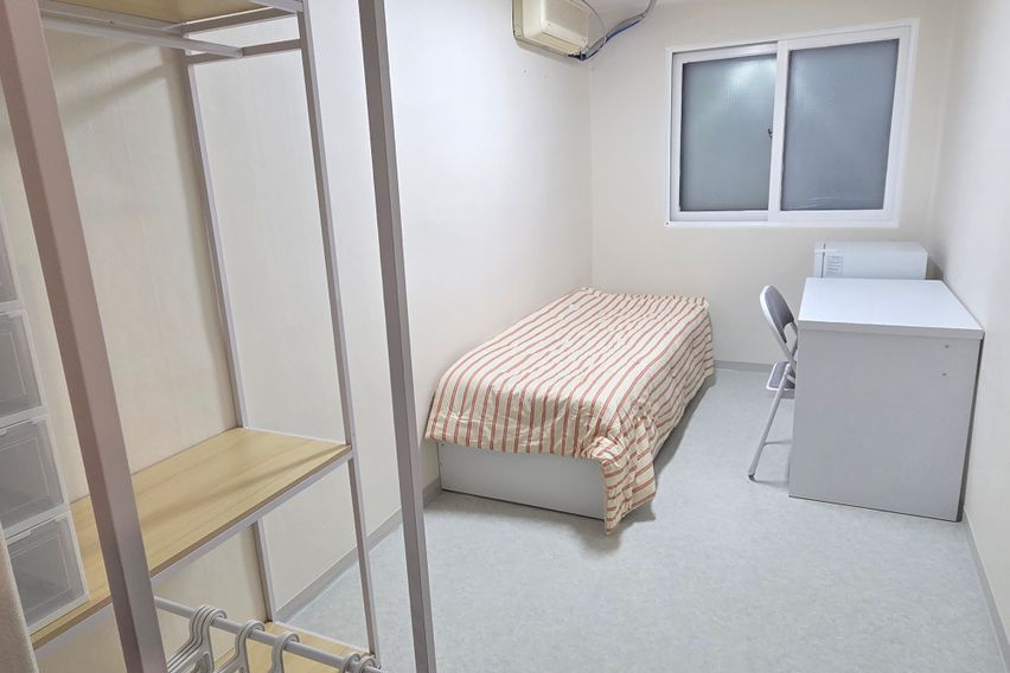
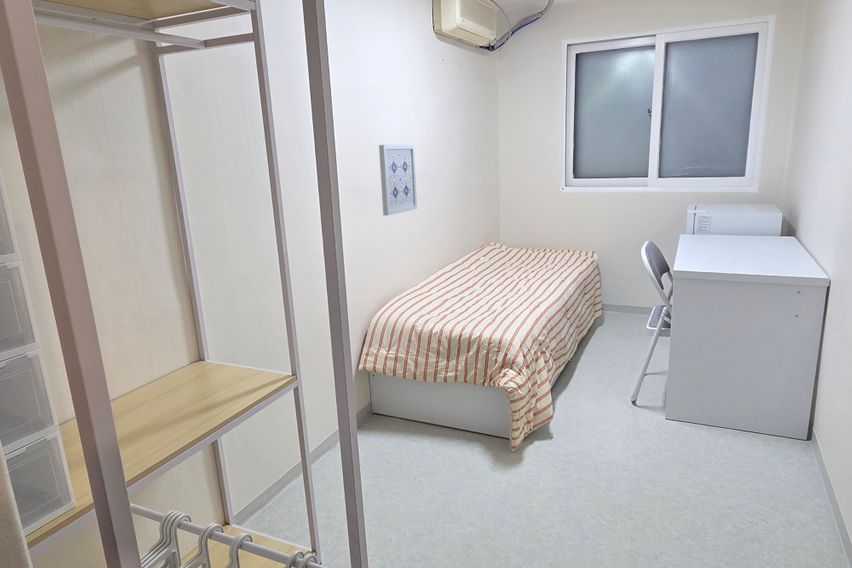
+ wall art [378,144,418,217]
